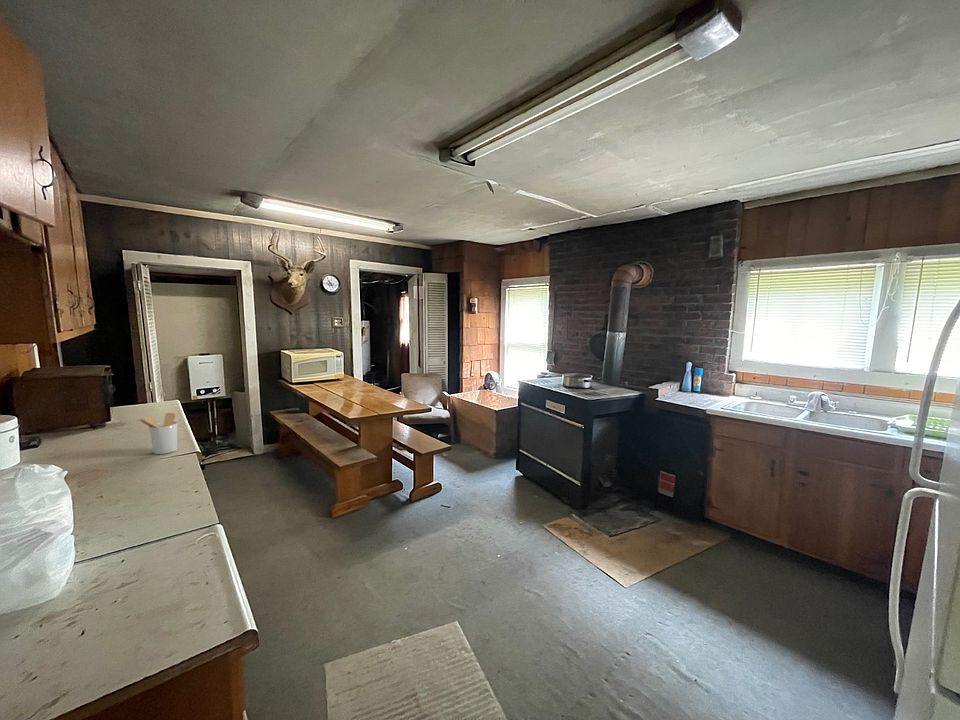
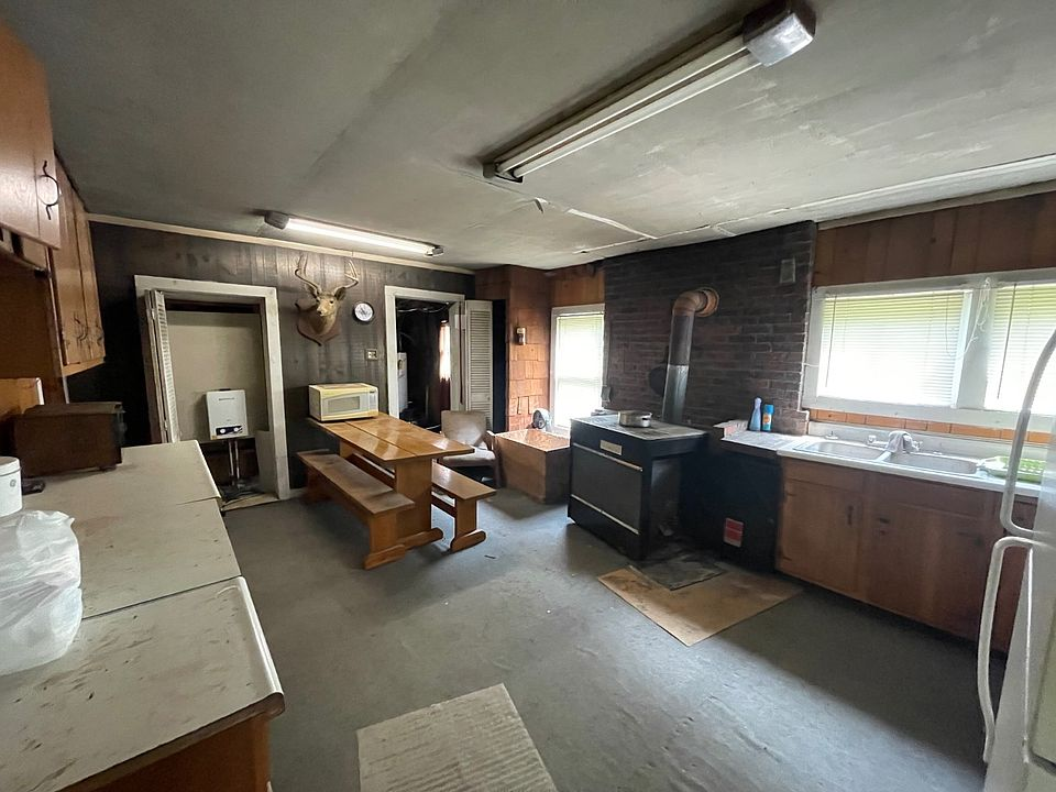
- utensil holder [135,412,178,455]
